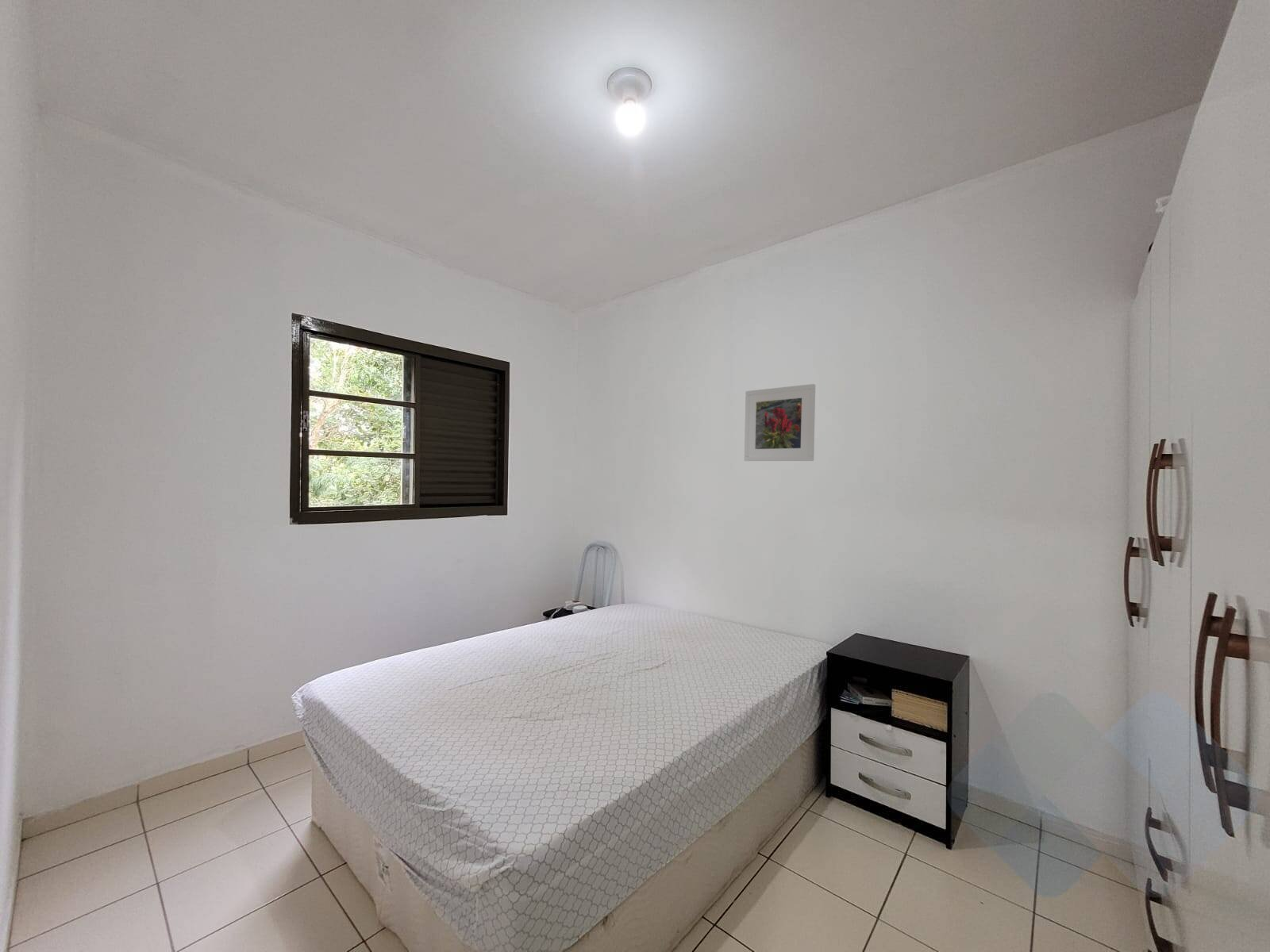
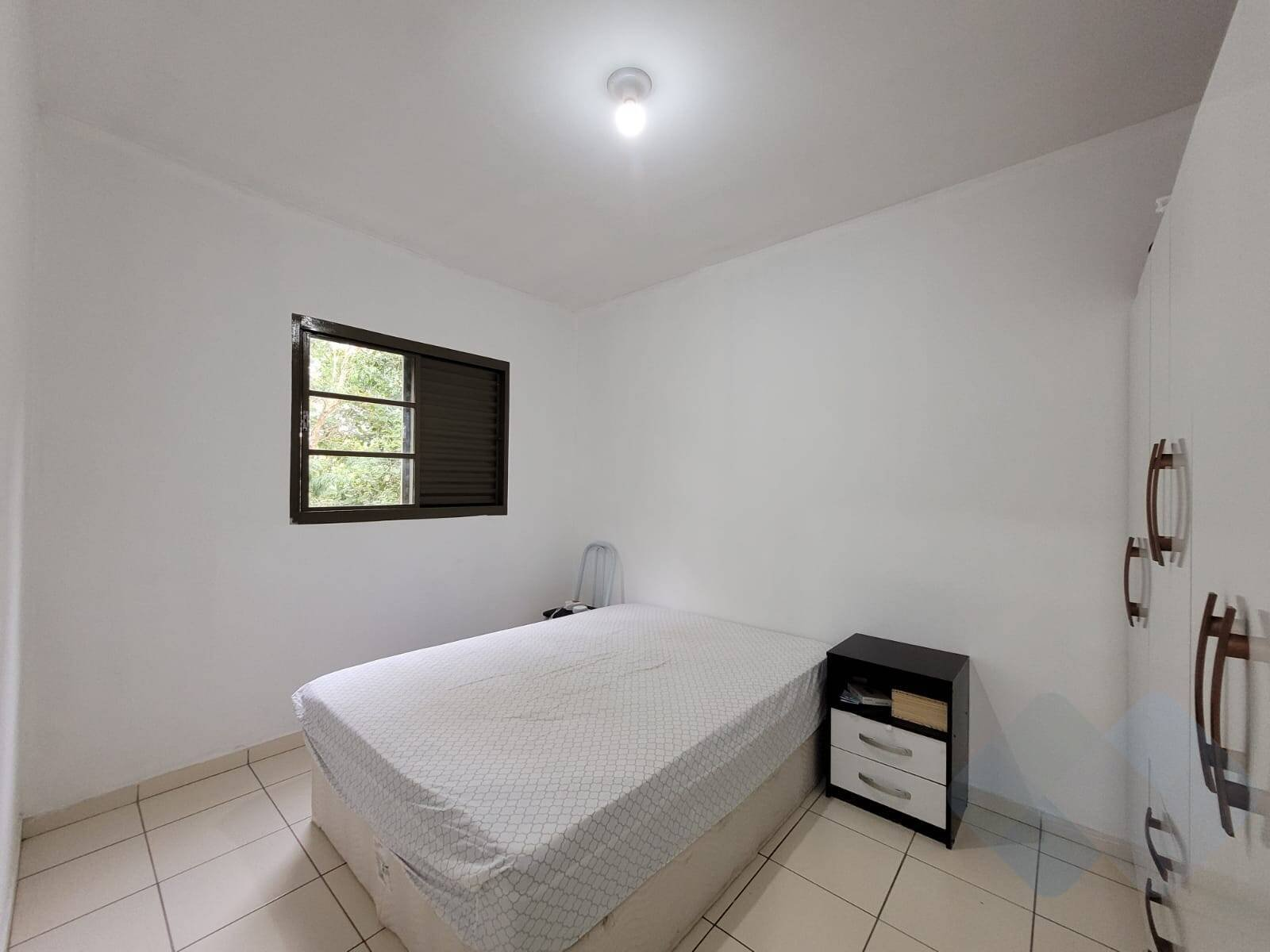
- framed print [744,383,816,462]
